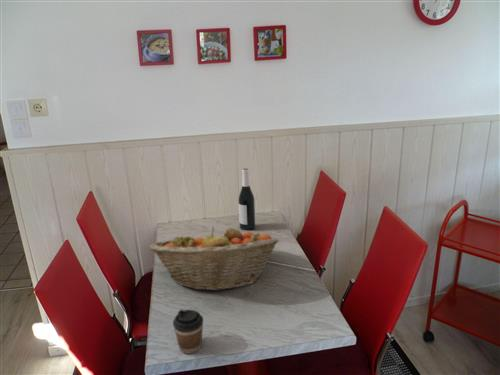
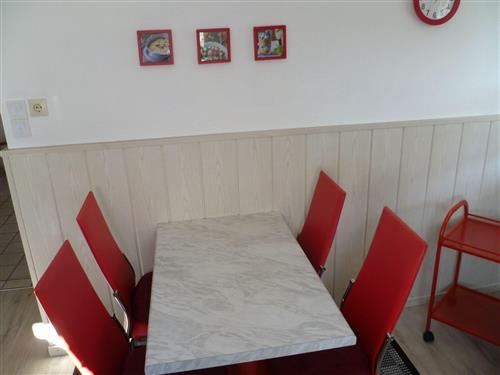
- wine bottle [237,167,256,231]
- coffee cup [172,309,204,355]
- fruit basket [148,226,280,292]
